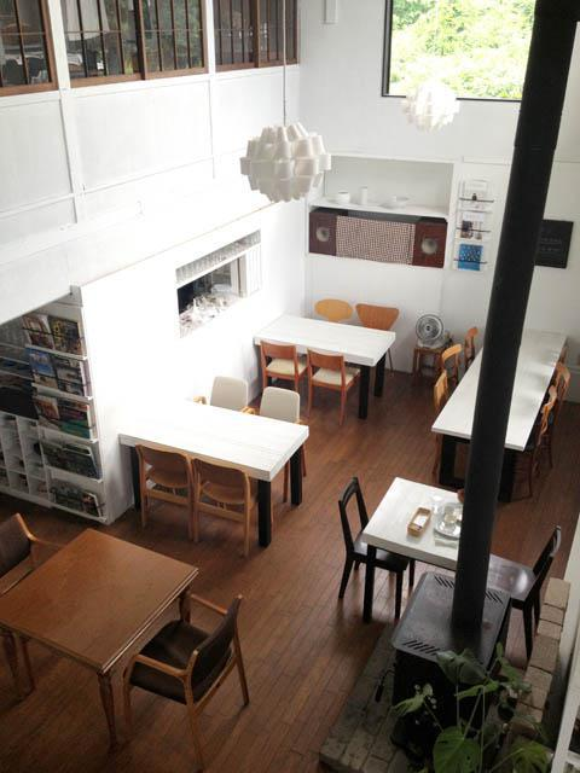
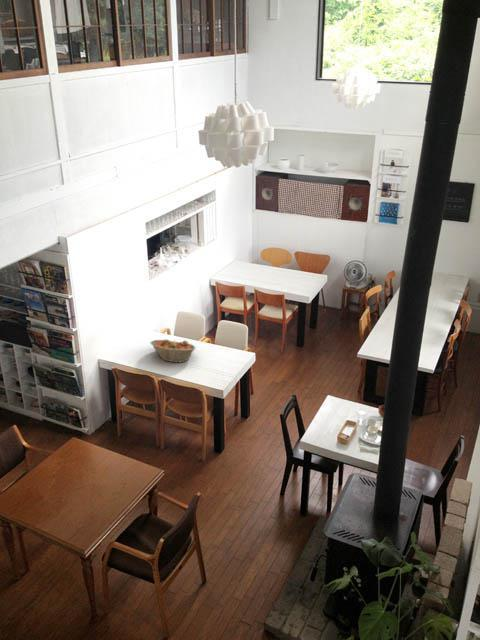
+ fruit basket [149,338,197,364]
